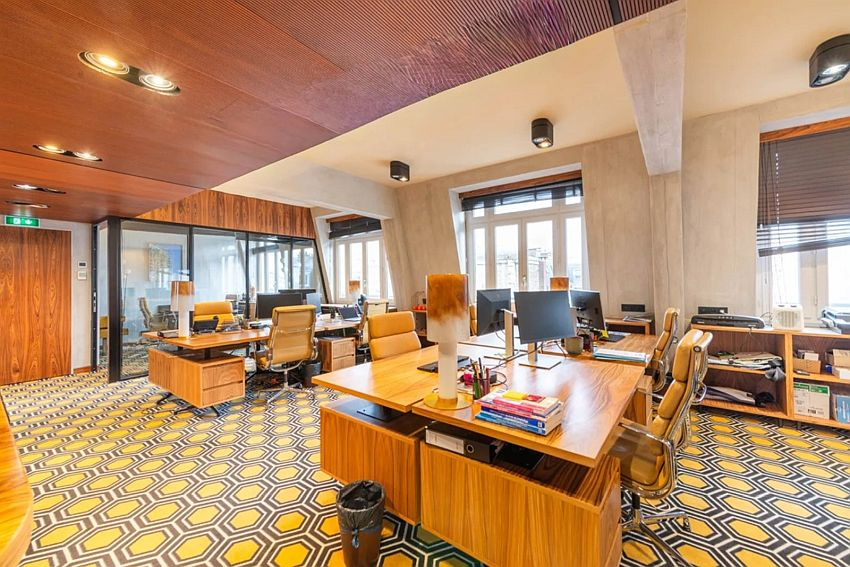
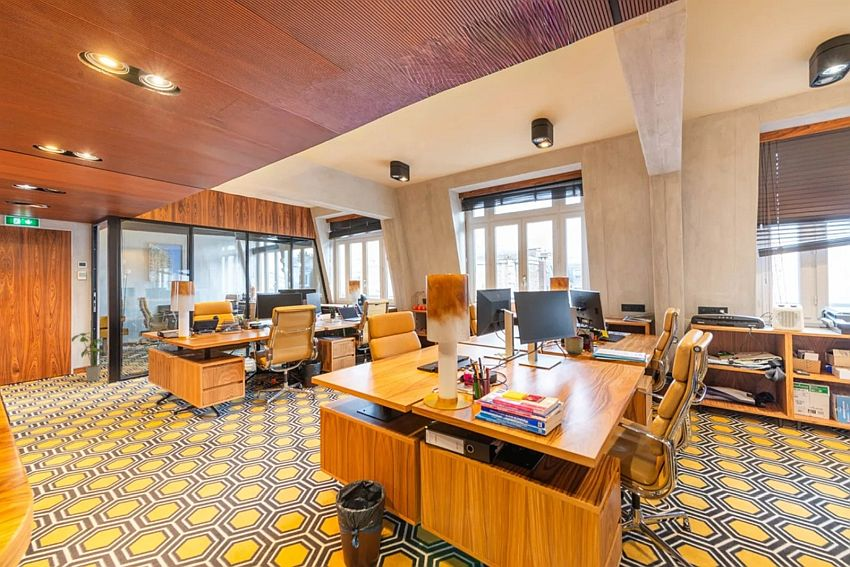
+ house plant [71,331,104,383]
